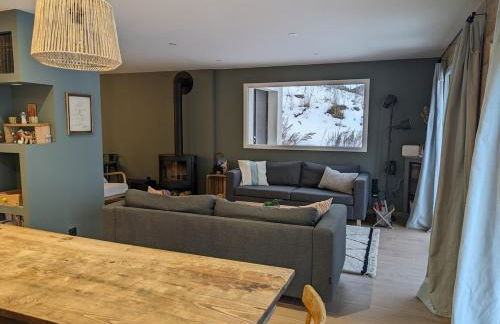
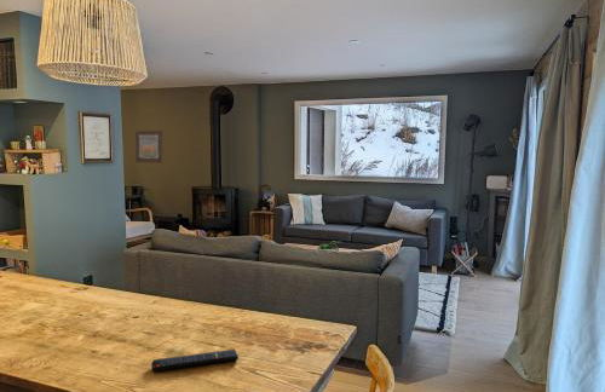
+ remote control [150,348,240,371]
+ wall art [134,129,165,165]
